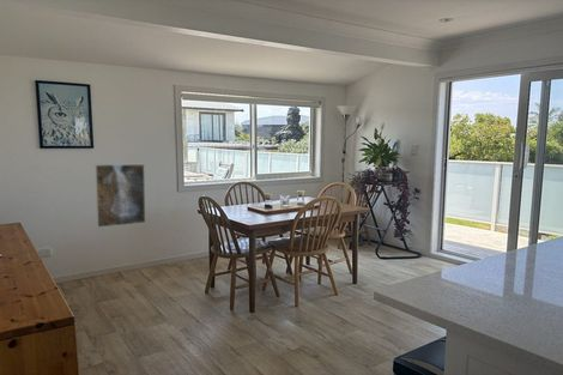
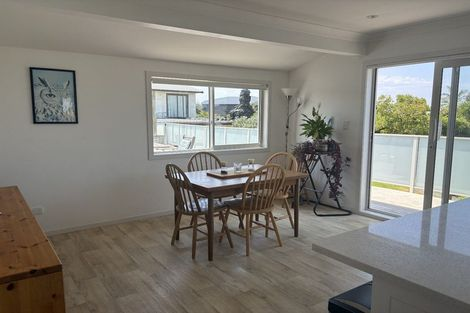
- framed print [93,163,146,229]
